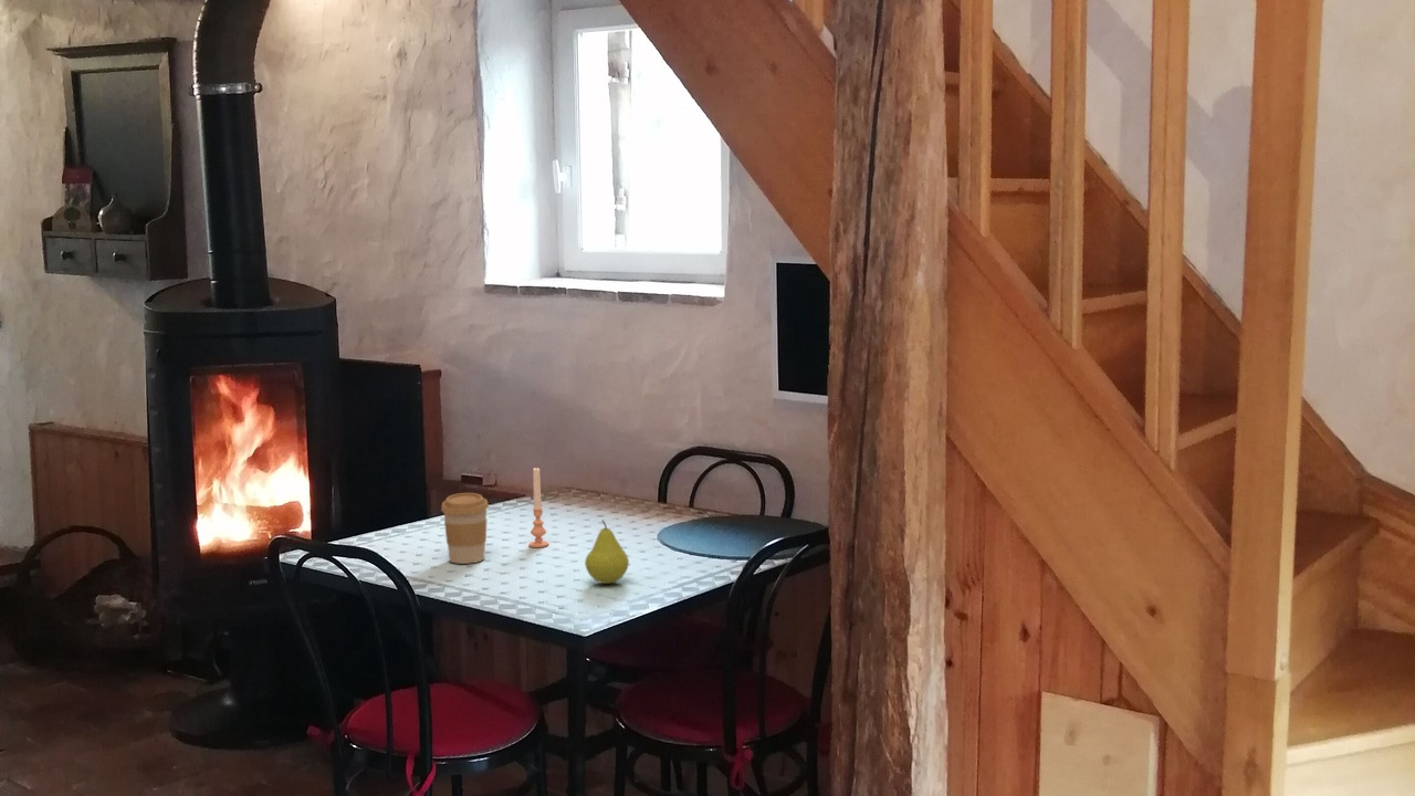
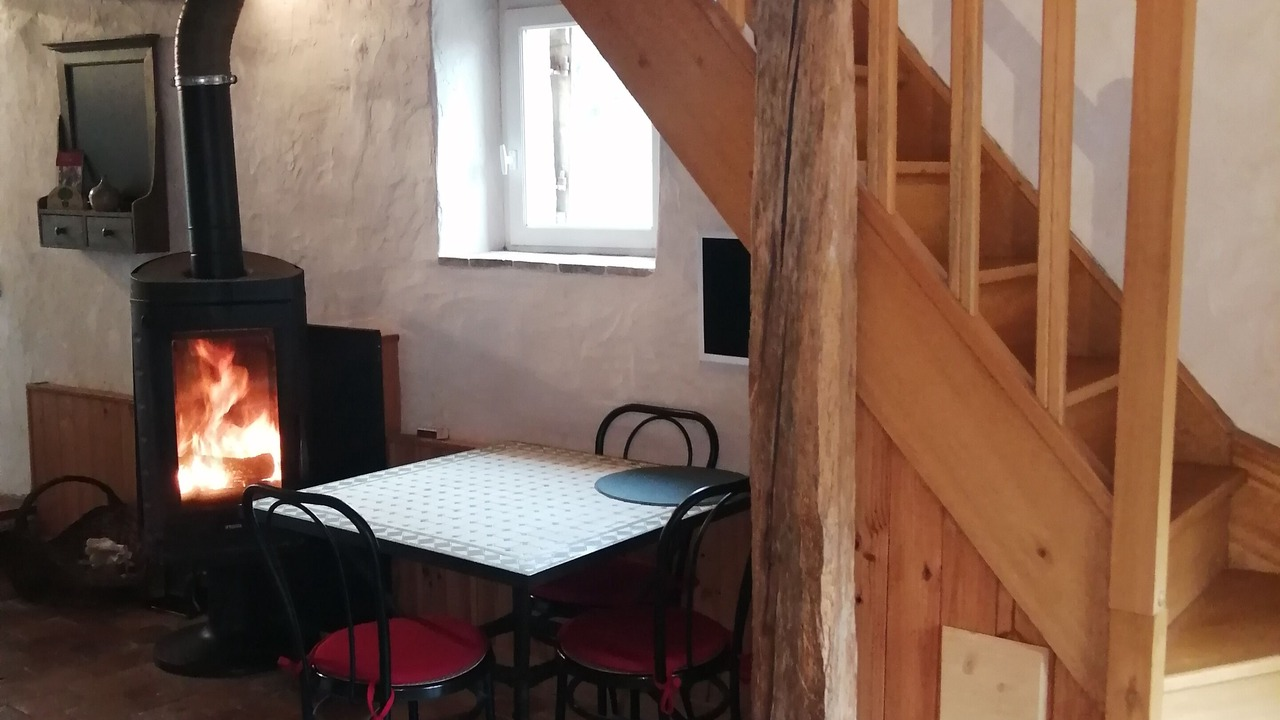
- fruit [584,519,630,585]
- coffee cup [440,492,490,565]
- candle [527,467,549,548]
